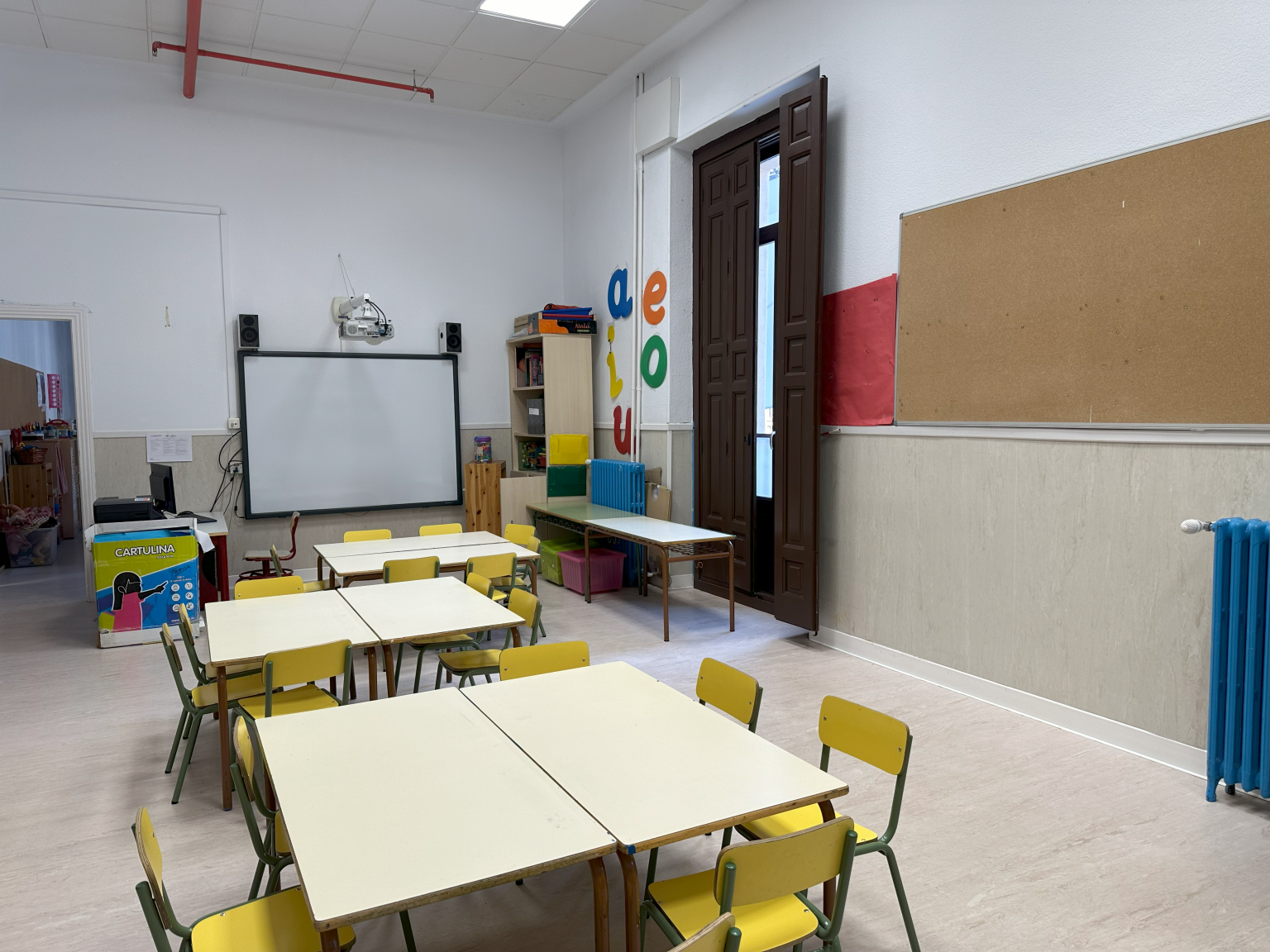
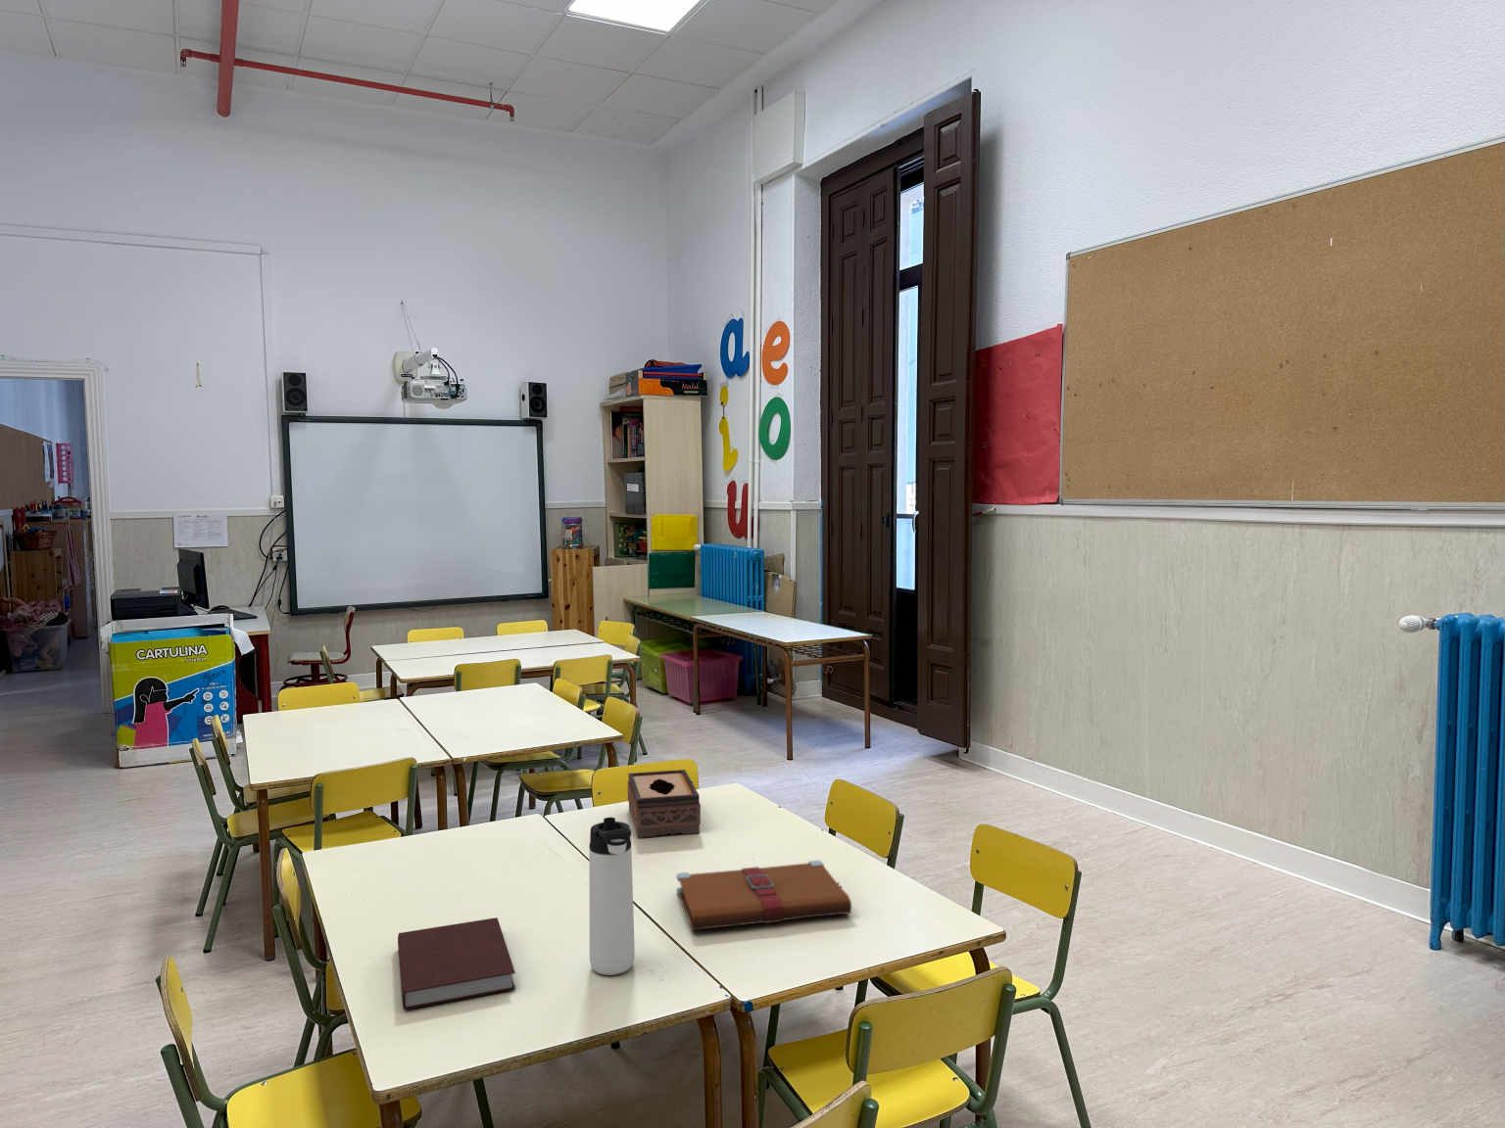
+ tissue box [627,769,702,839]
+ thermos bottle [589,816,636,976]
+ notebook [397,916,517,1011]
+ book [675,859,852,931]
